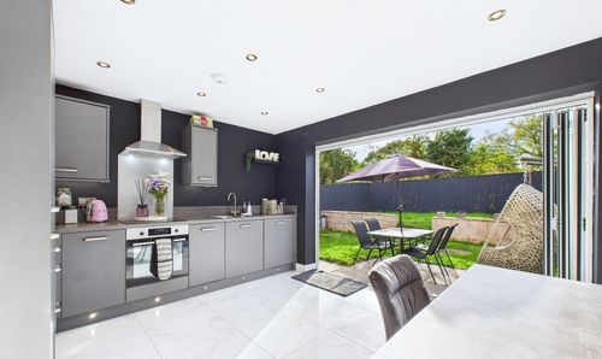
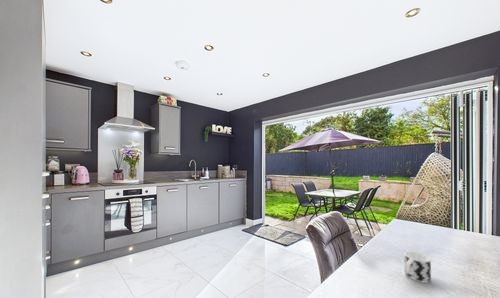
+ cup [404,250,432,284]
